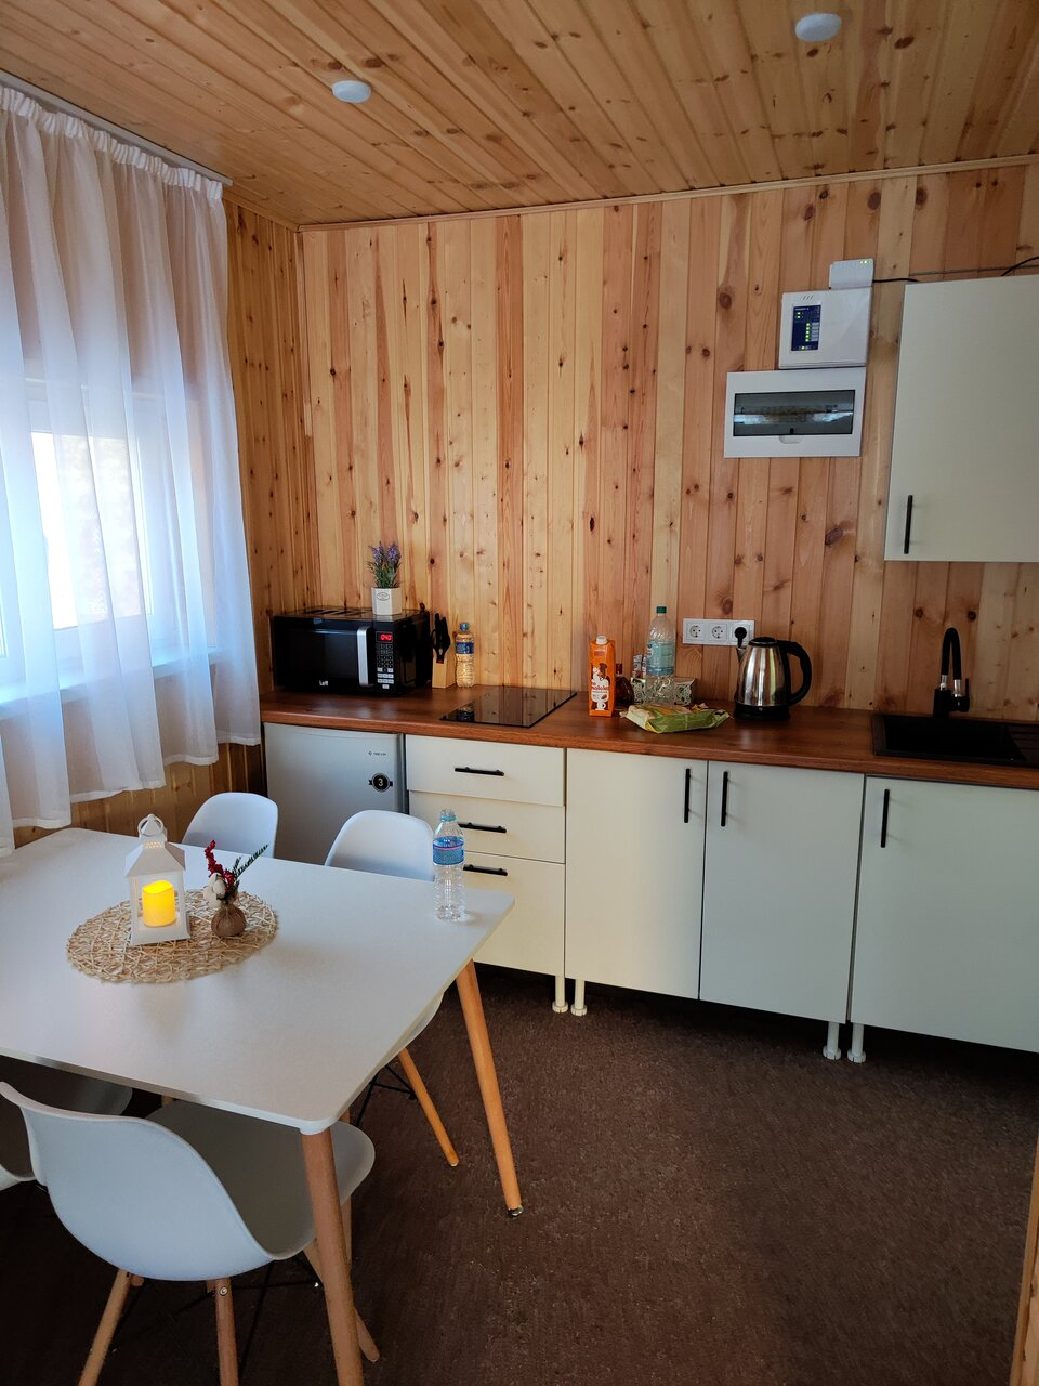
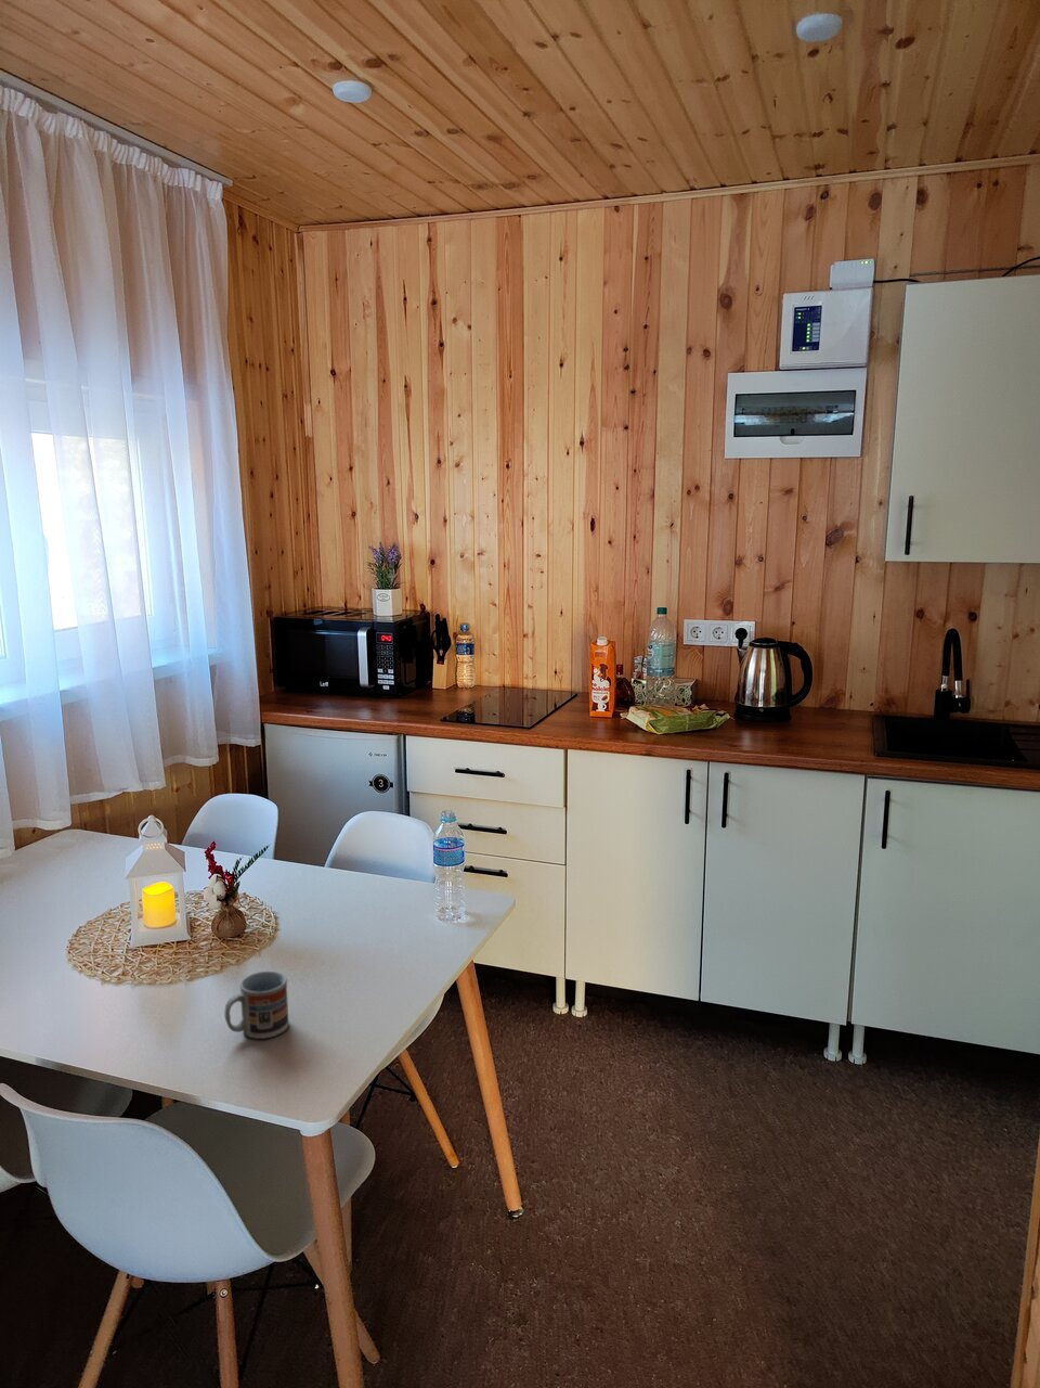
+ cup [223,971,289,1040]
